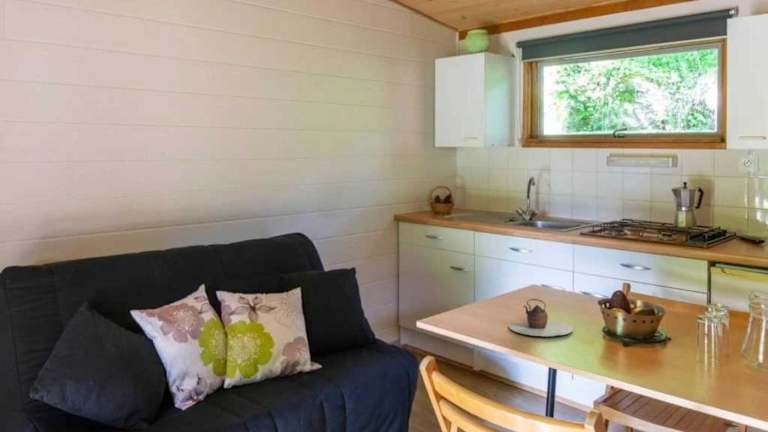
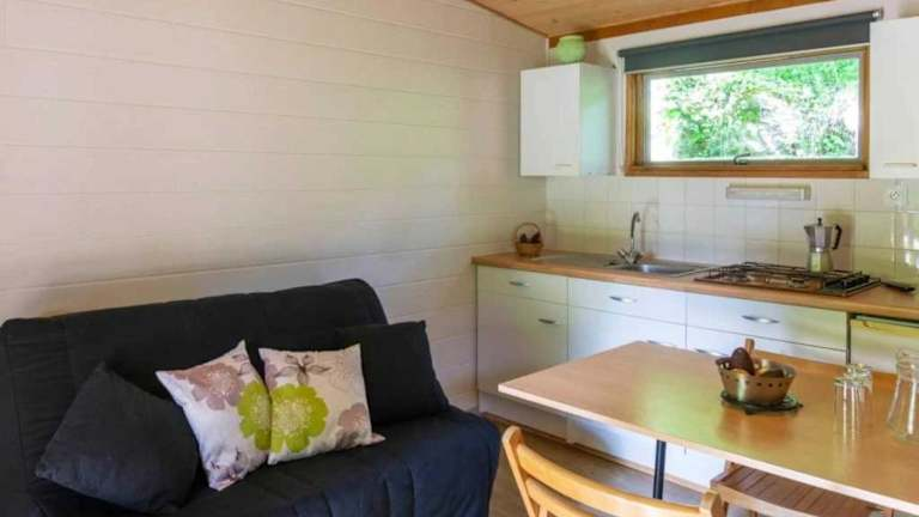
- teapot [507,298,574,337]
